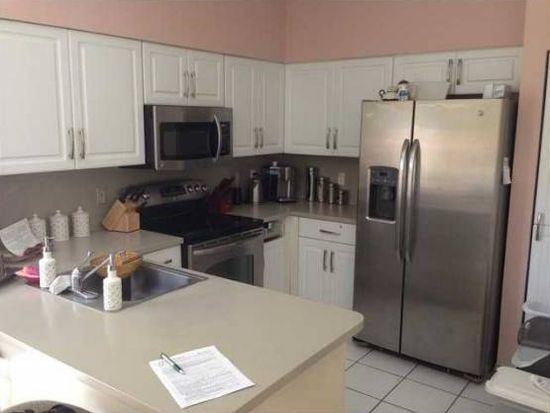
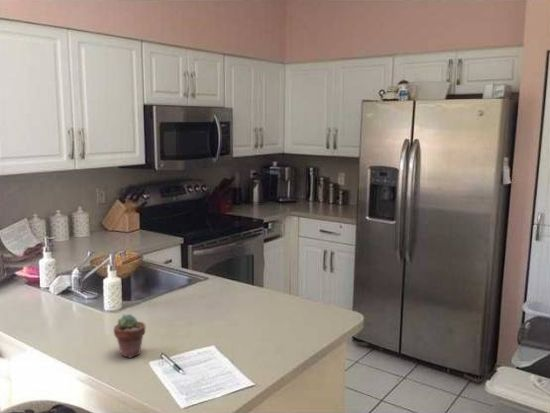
+ potted succulent [113,313,146,359]
